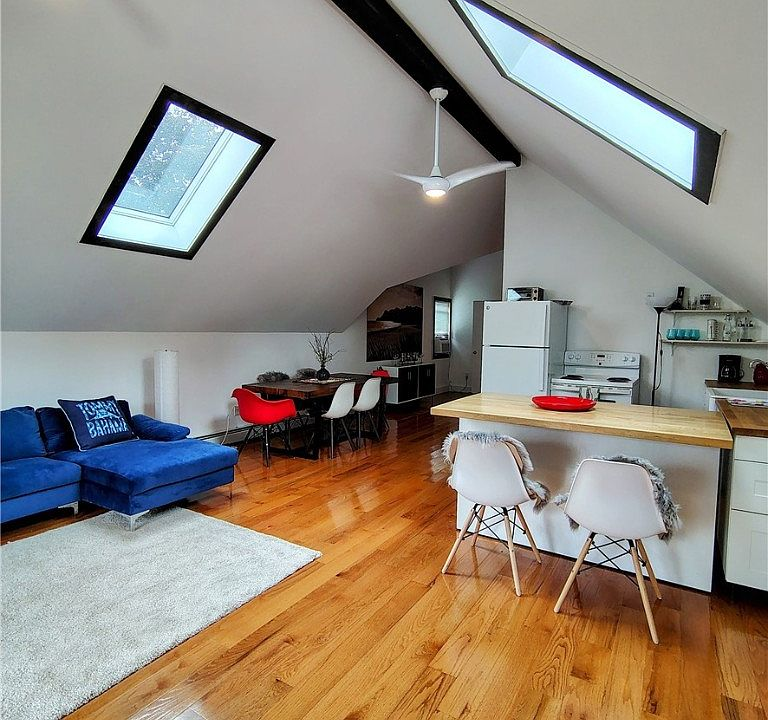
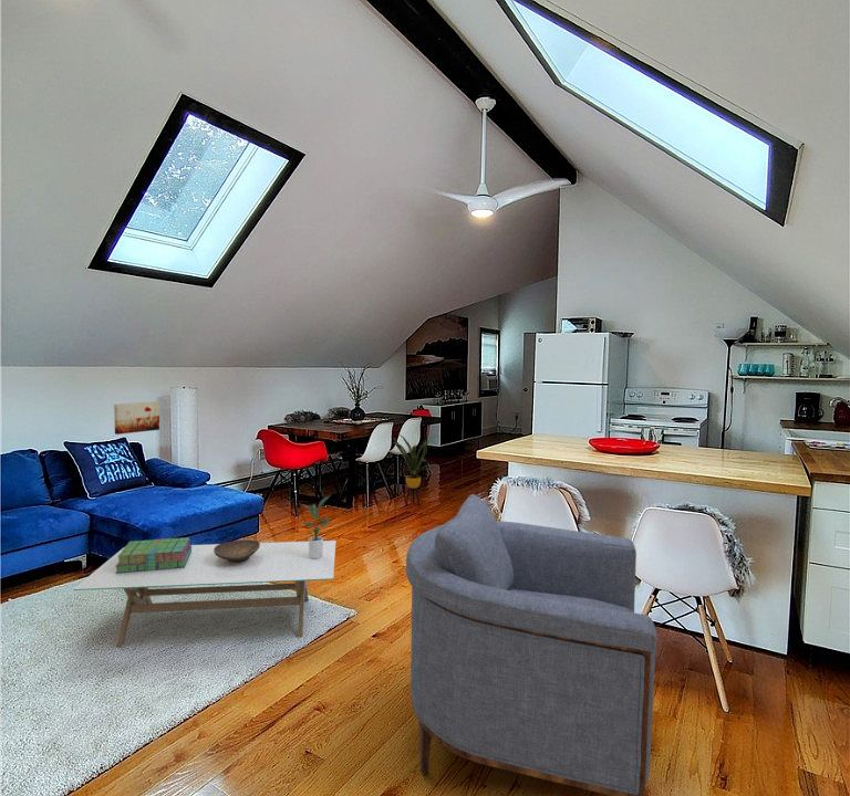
+ house plant [392,433,439,507]
+ wall art [113,400,160,436]
+ potted plant [301,494,331,558]
+ armchair [405,493,659,796]
+ stack of books [115,536,191,574]
+ coffee table [73,540,336,648]
+ decorative bowl [214,538,260,563]
